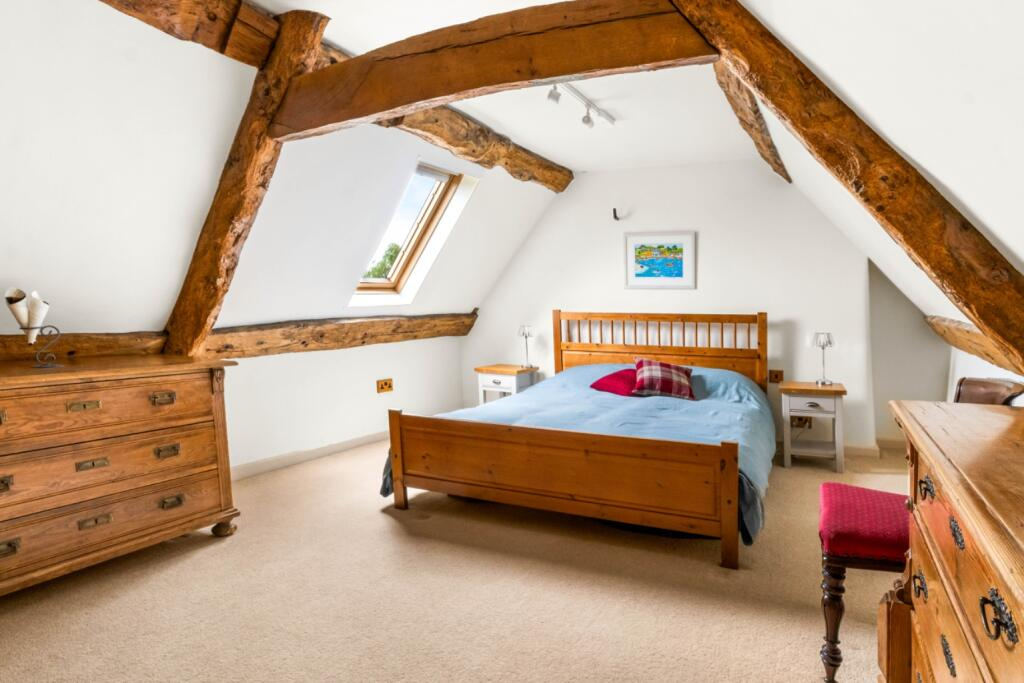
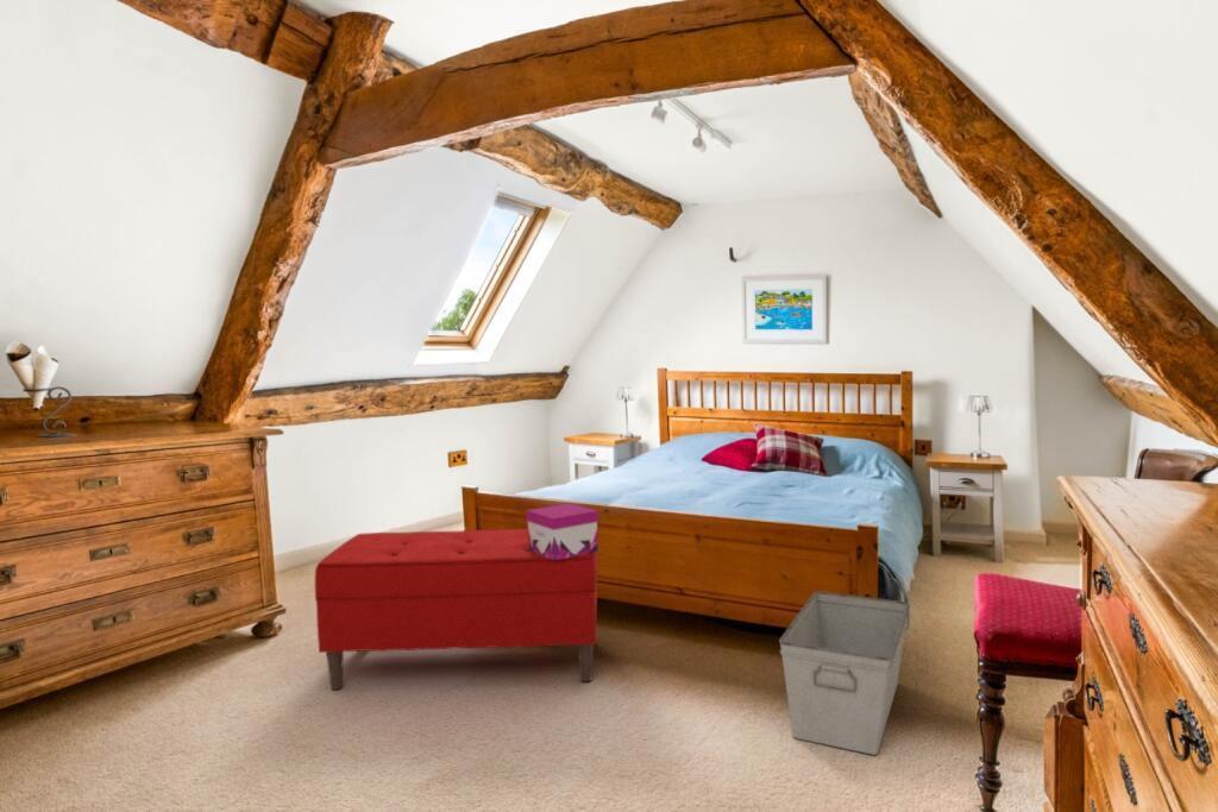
+ decorative box [526,502,599,560]
+ storage bin [778,590,911,756]
+ bench [314,528,598,691]
